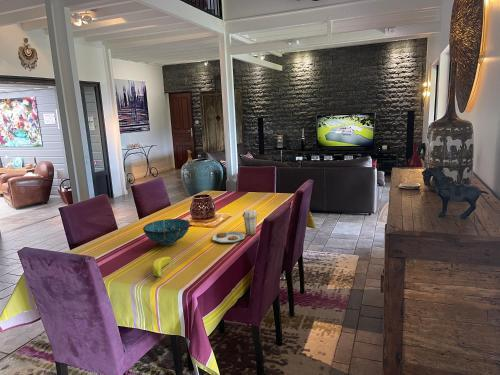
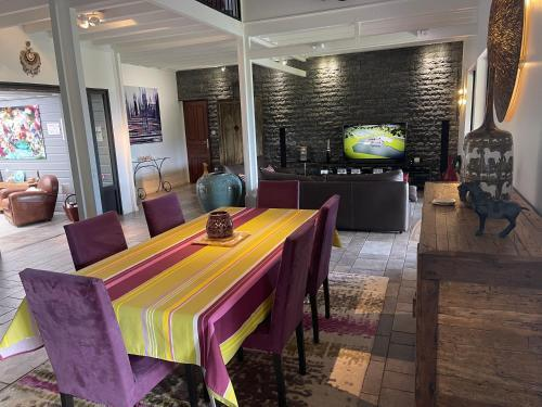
- decorative bowl [142,218,191,246]
- banana [152,256,172,279]
- plate [211,209,259,244]
